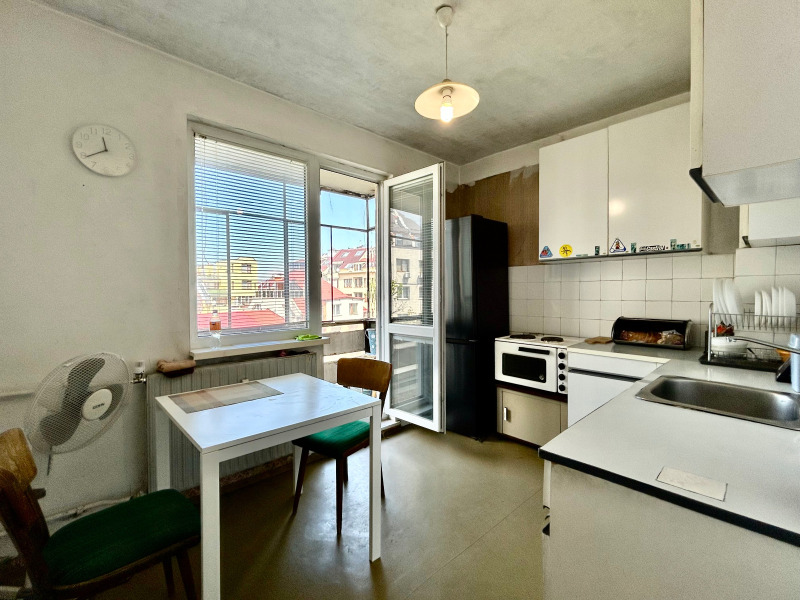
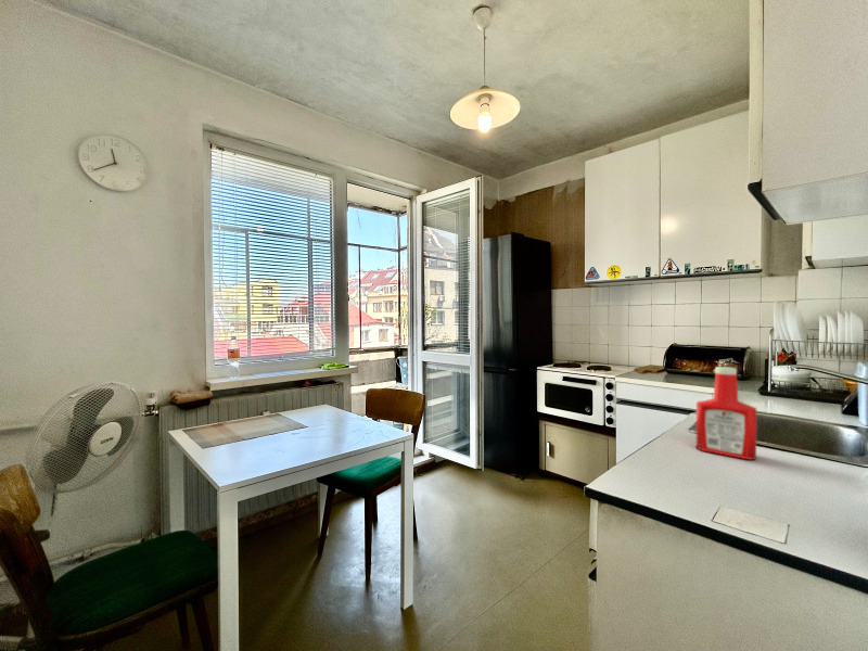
+ soap bottle [695,366,757,461]
